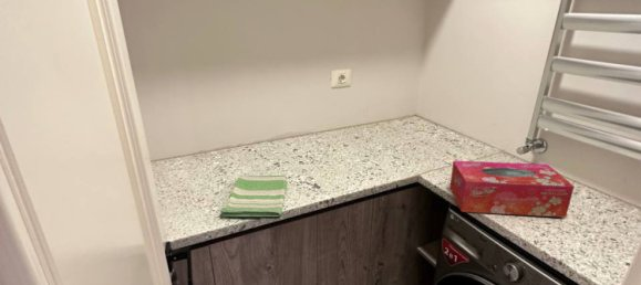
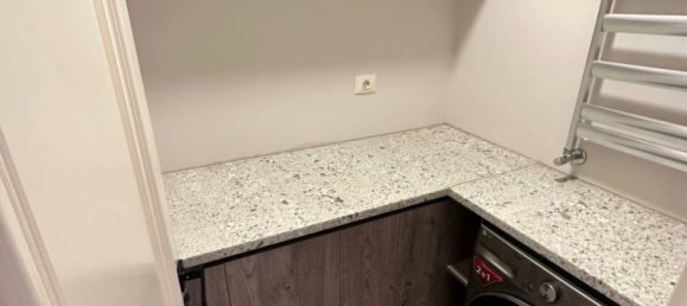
- dish towel [219,175,288,218]
- tissue box [448,159,576,219]
